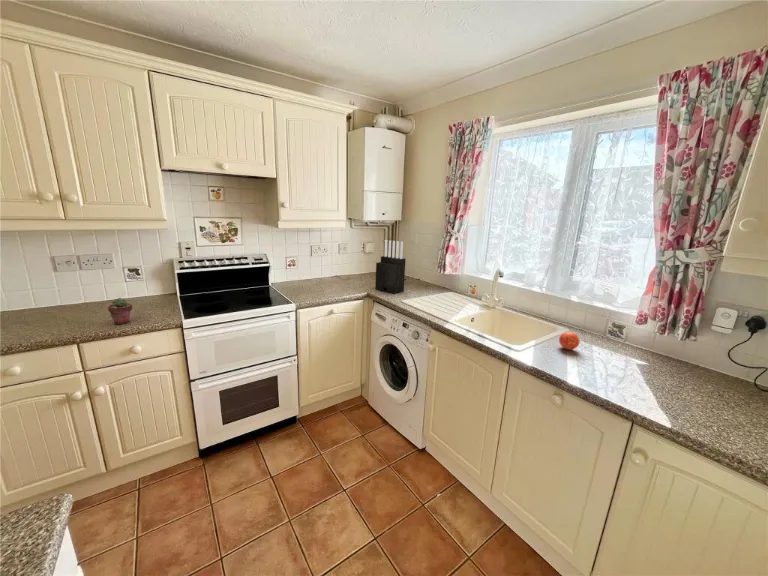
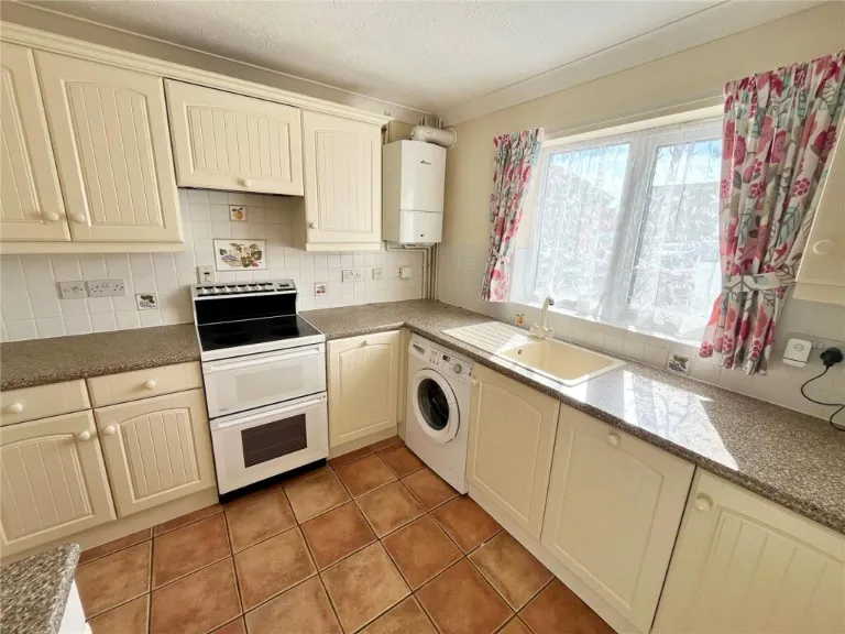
- knife block [374,239,407,295]
- potted succulent [107,297,133,325]
- apple [558,331,580,351]
